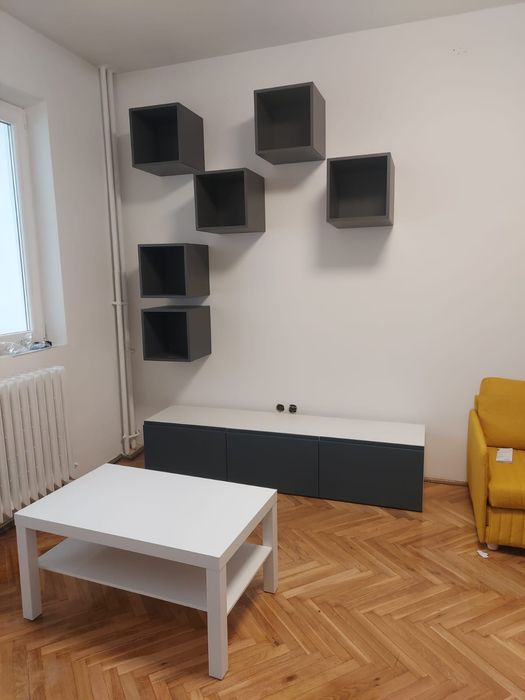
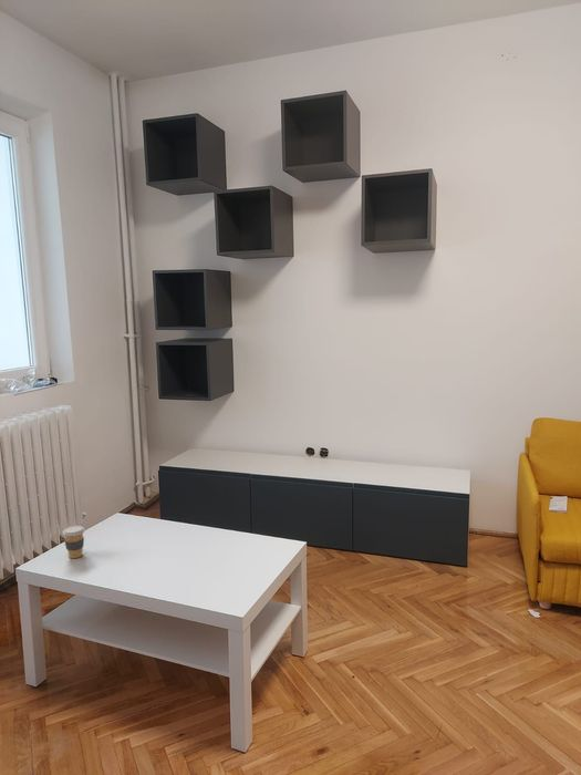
+ coffee cup [61,525,86,559]
